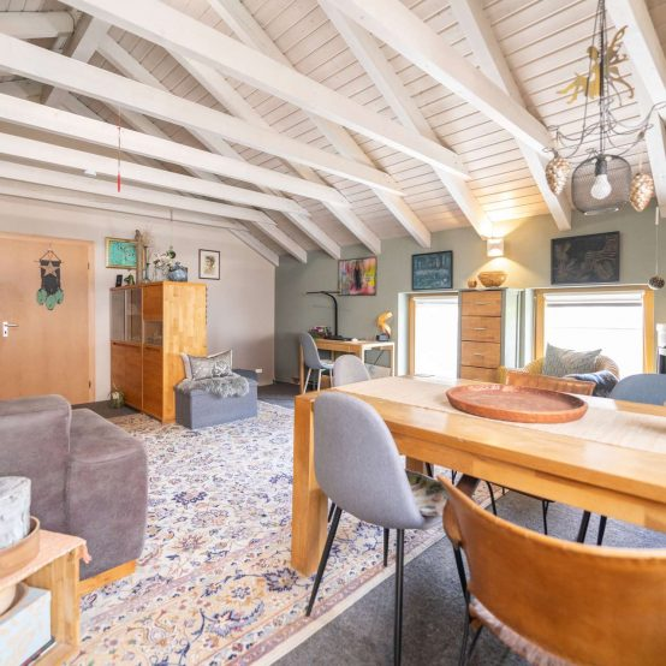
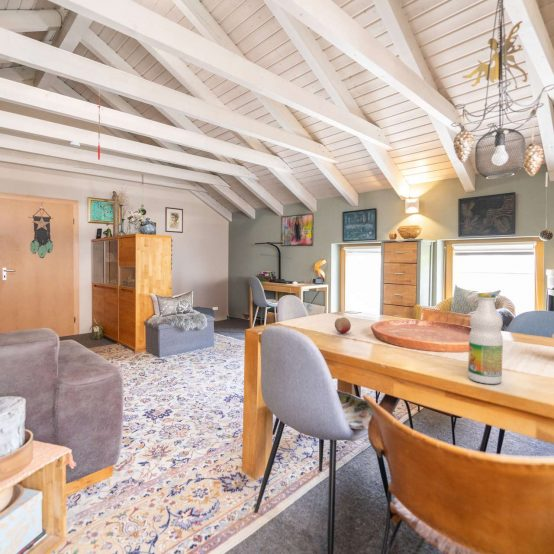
+ bottle [467,292,504,385]
+ fruit [334,316,352,334]
